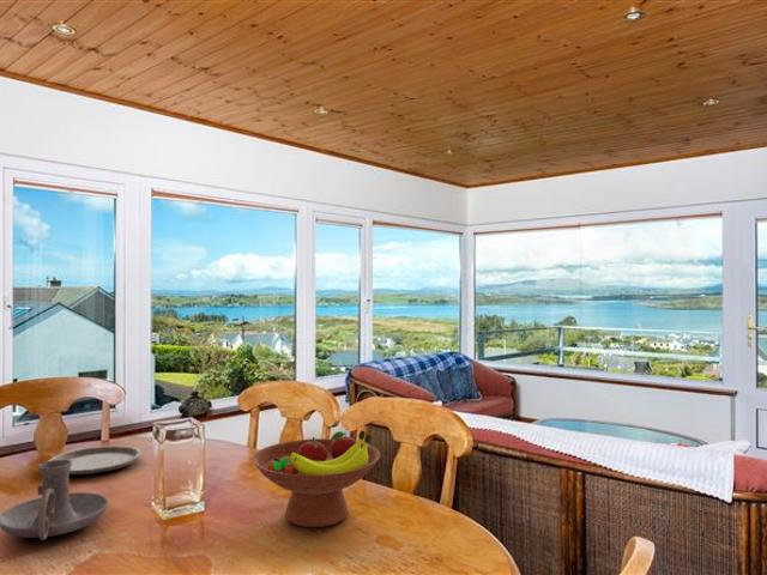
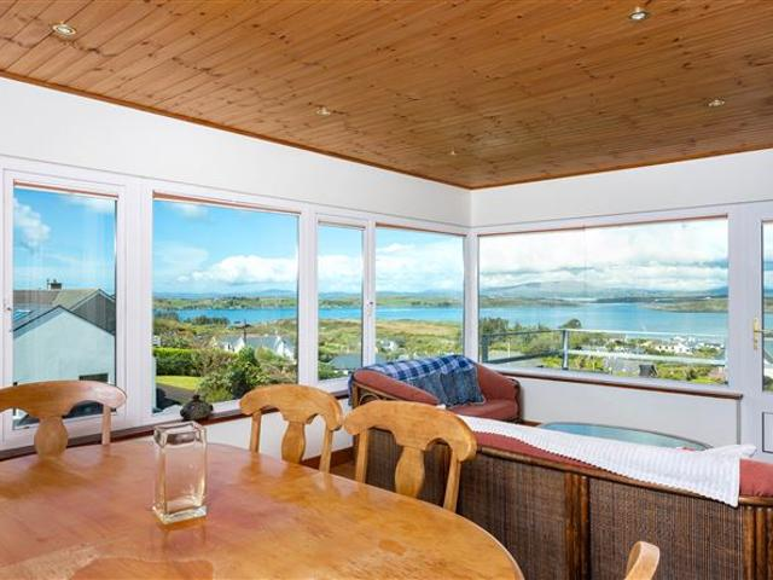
- fruit bowl [250,429,381,528]
- candle holder [0,459,109,541]
- plate [48,444,143,476]
